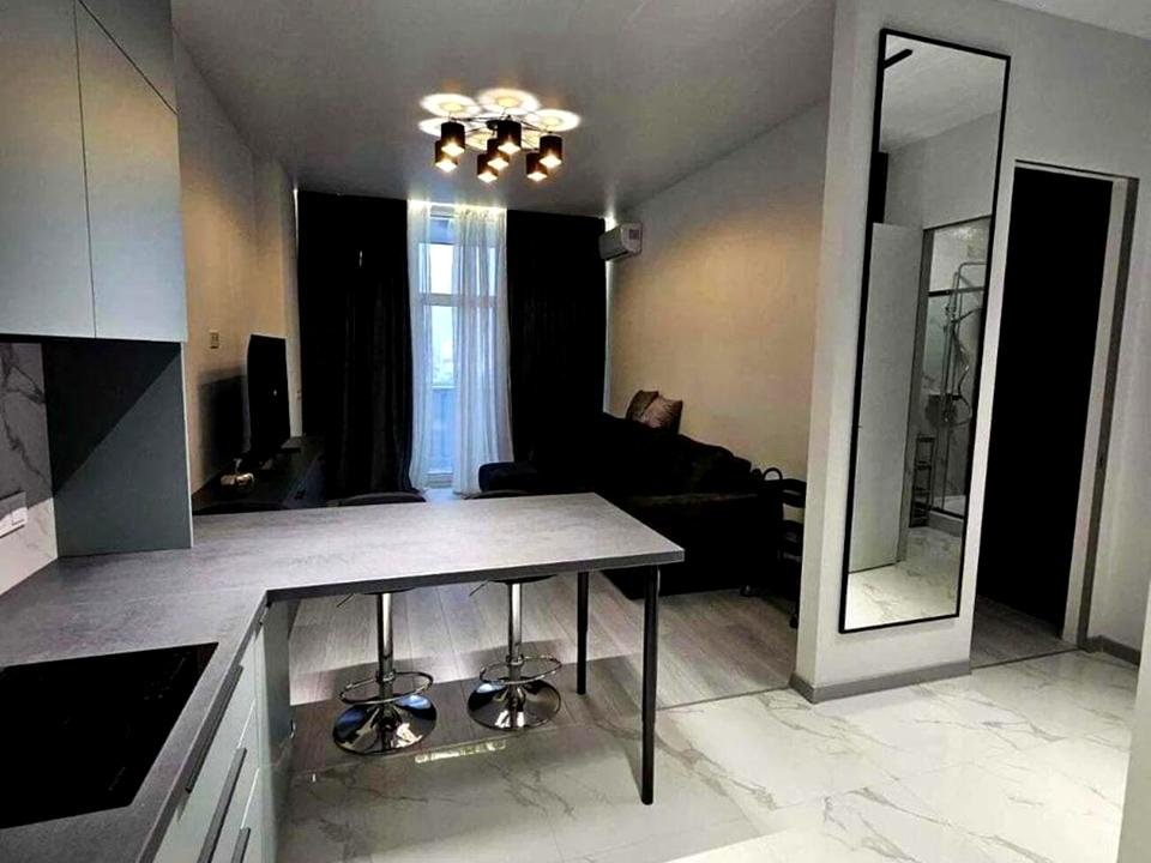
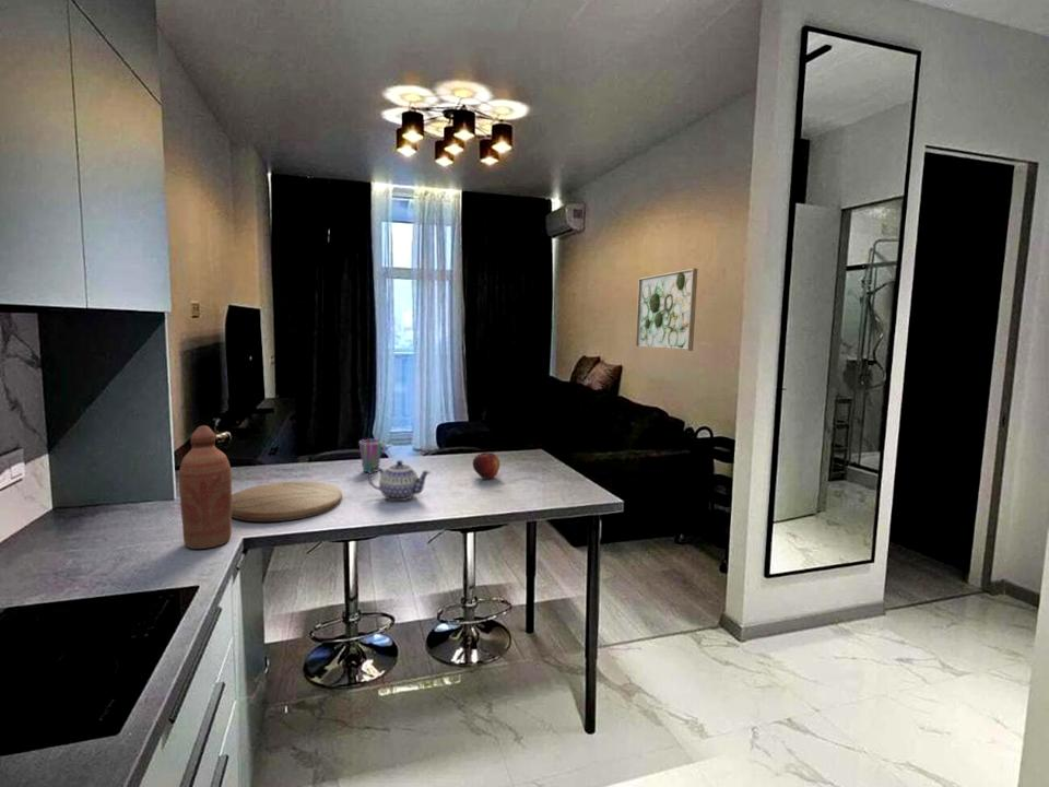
+ fruit [472,451,500,480]
+ cutting board [232,480,343,522]
+ teapot [367,459,432,502]
+ cup [358,438,384,473]
+ bottle [178,425,233,550]
+ wall art [635,268,698,352]
